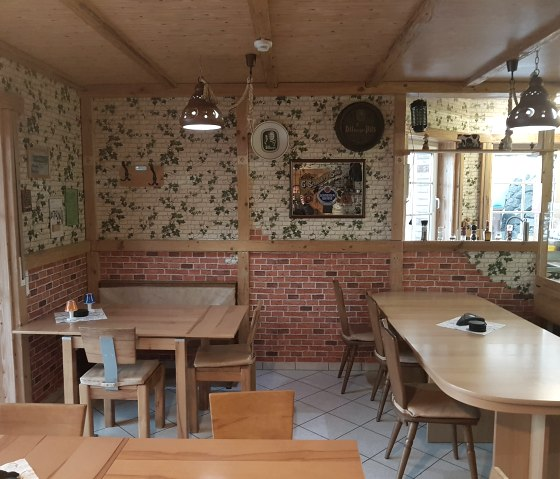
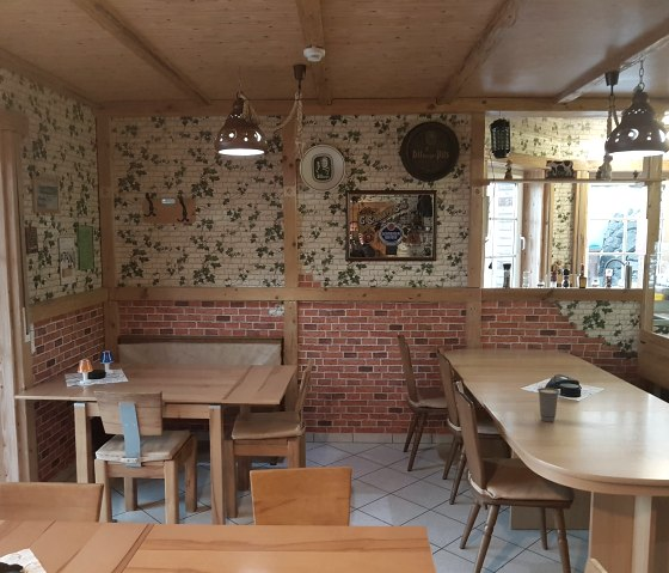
+ cup [536,386,561,423]
